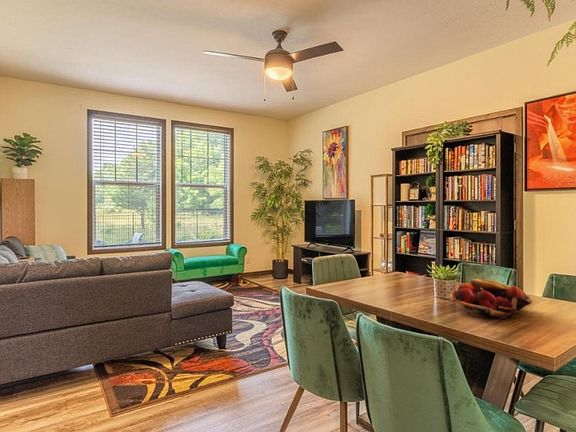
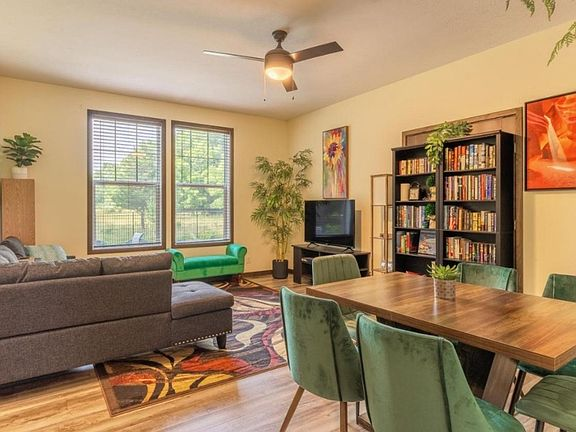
- fruit basket [449,278,533,320]
